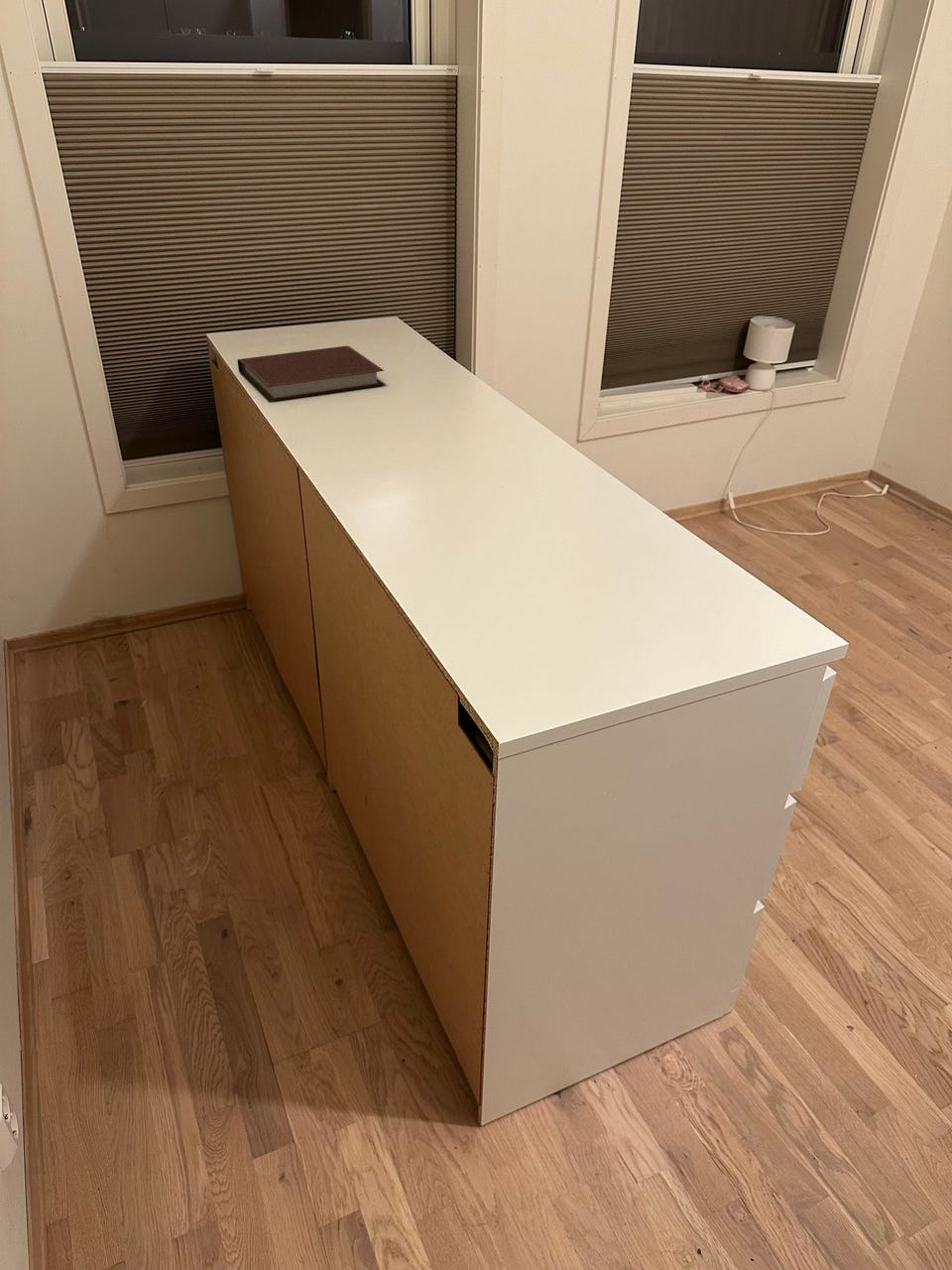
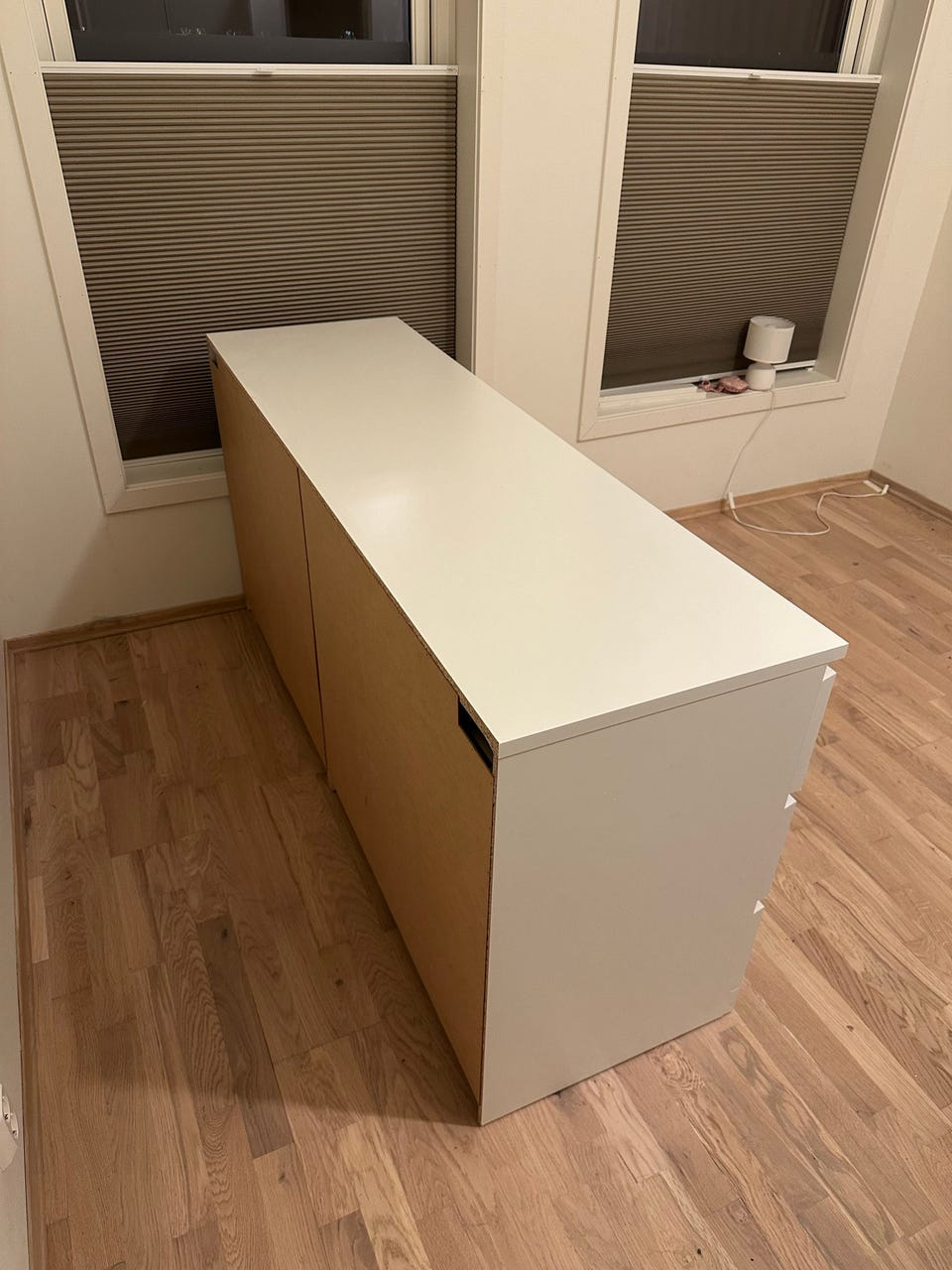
- notebook [236,344,386,403]
